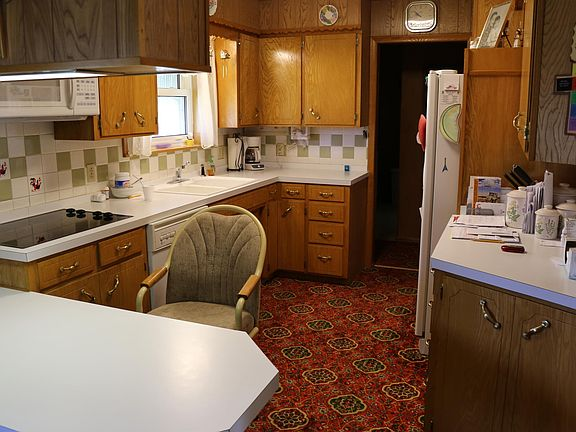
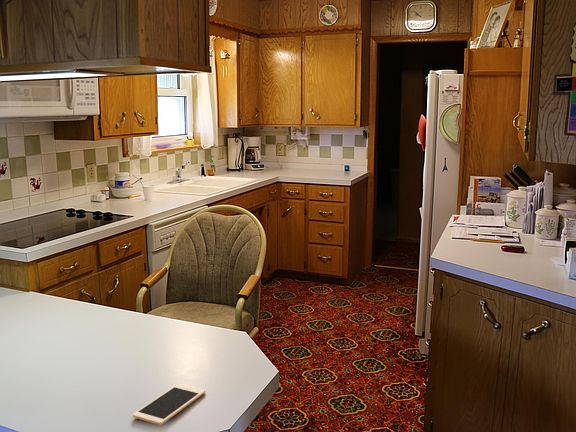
+ cell phone [132,383,206,426]
